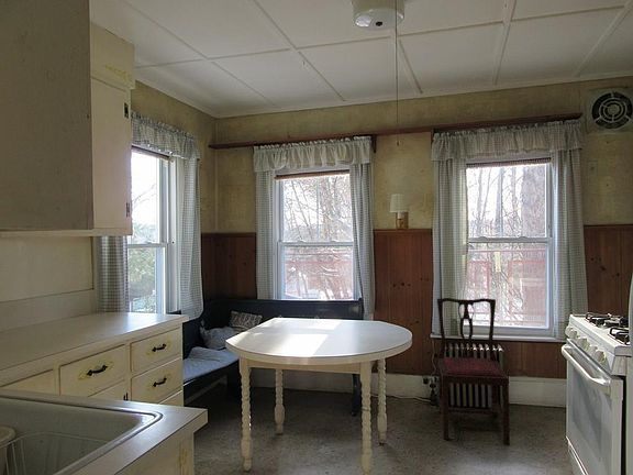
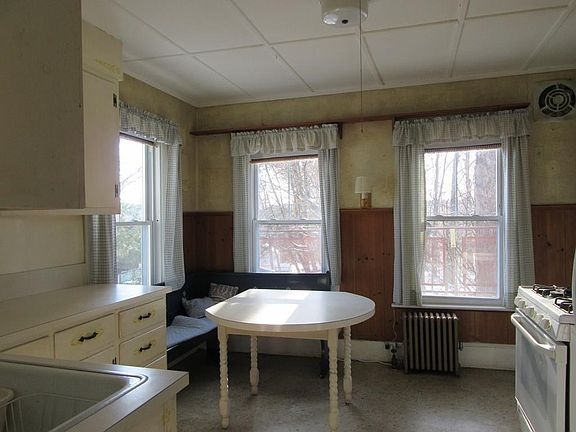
- dining chair [436,297,511,445]
